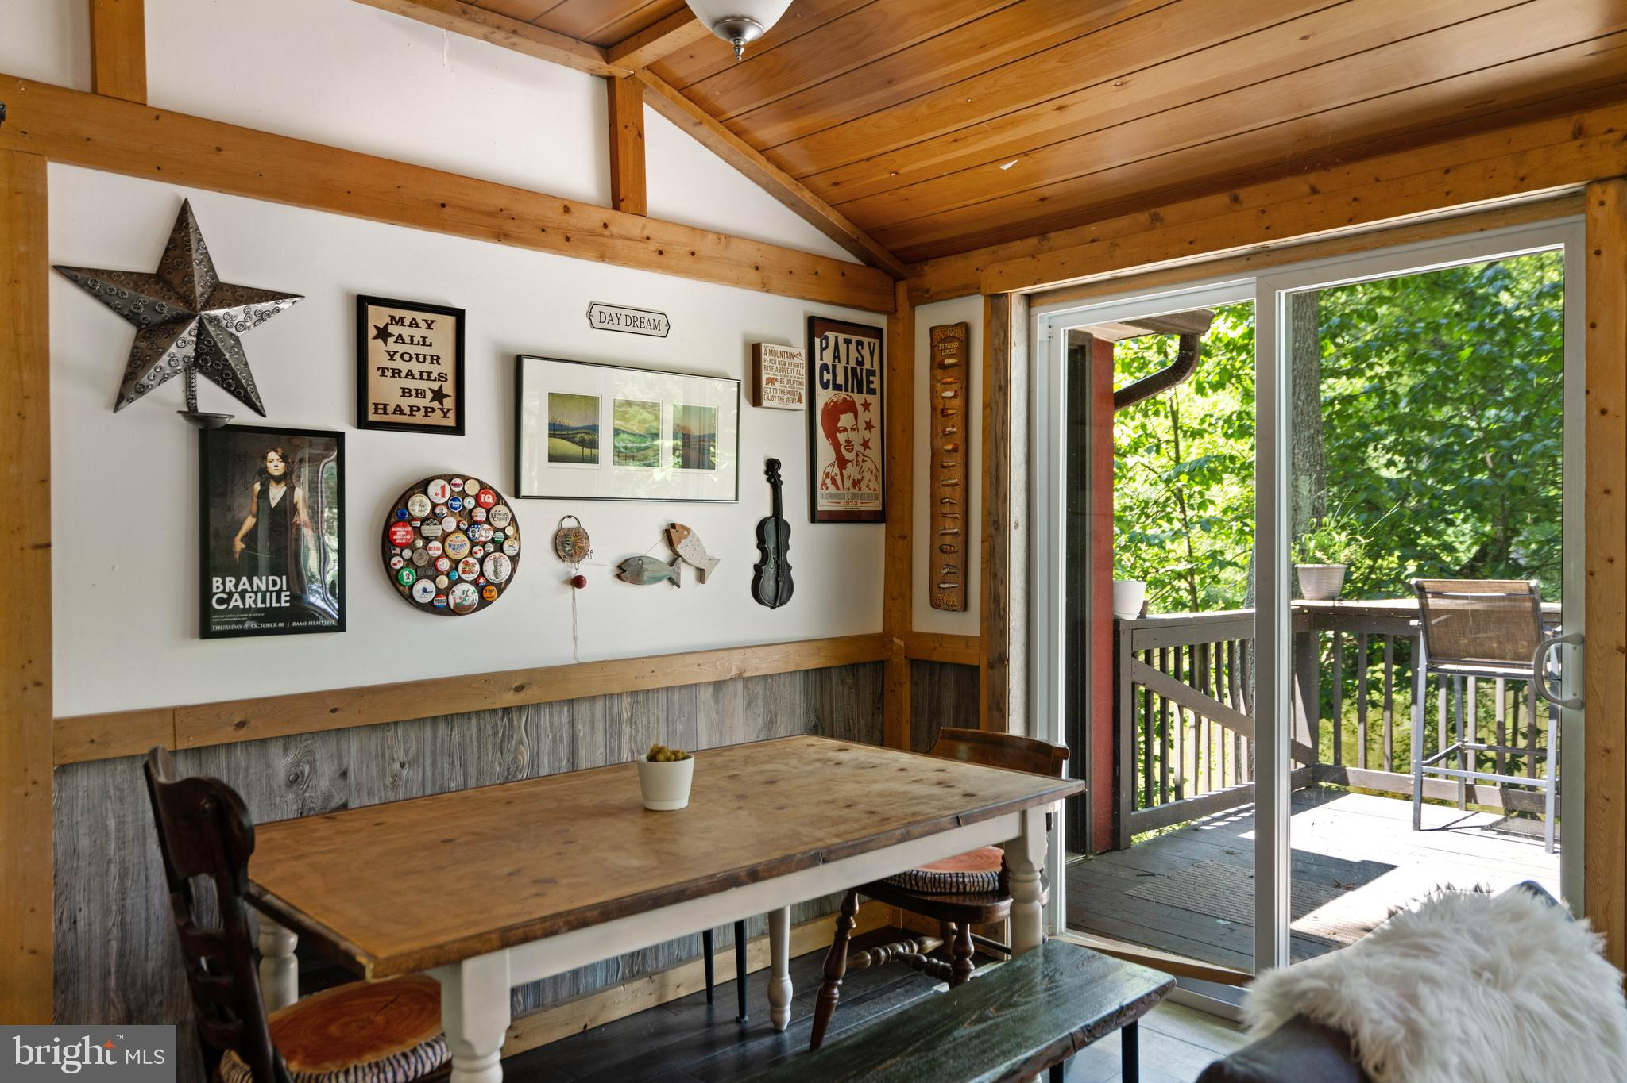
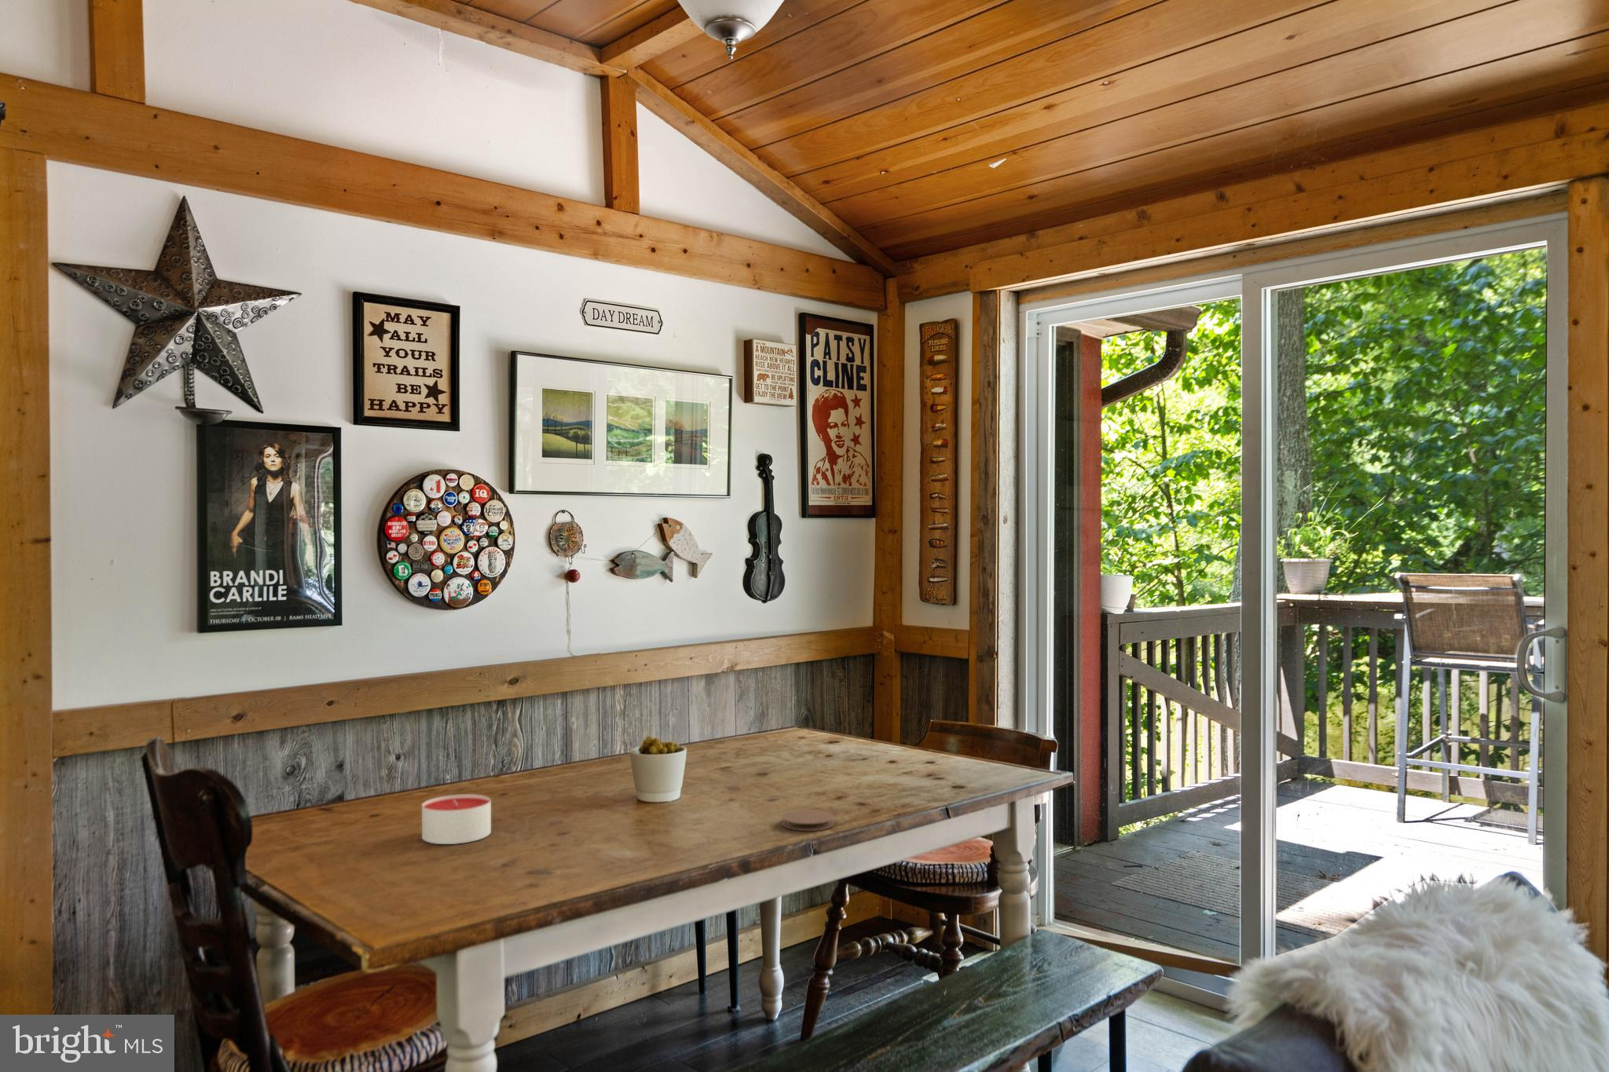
+ coaster [781,809,835,832]
+ candle [421,793,492,845]
